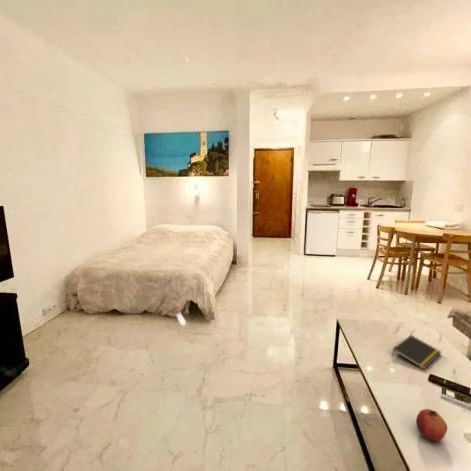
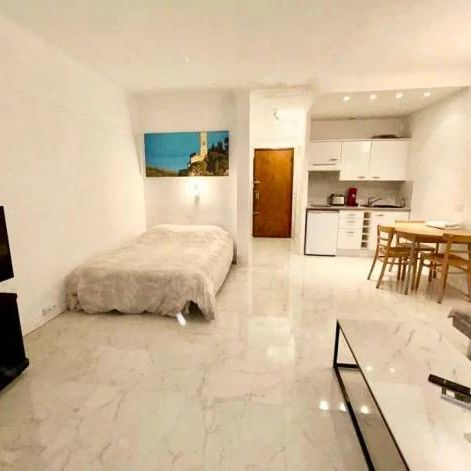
- fruit [415,408,448,442]
- notepad [391,334,442,370]
